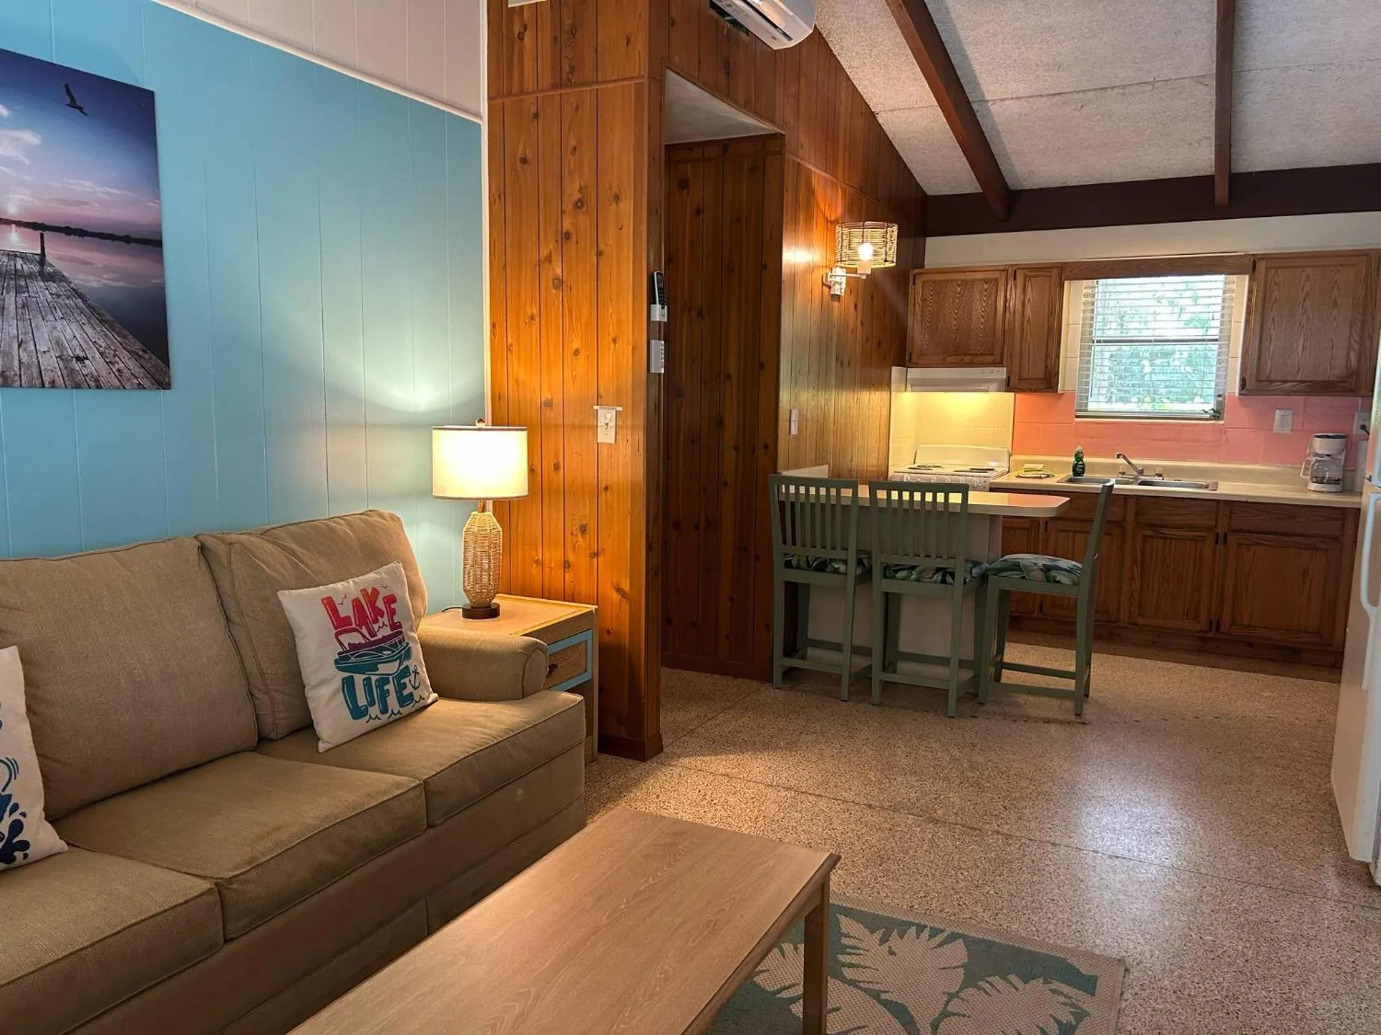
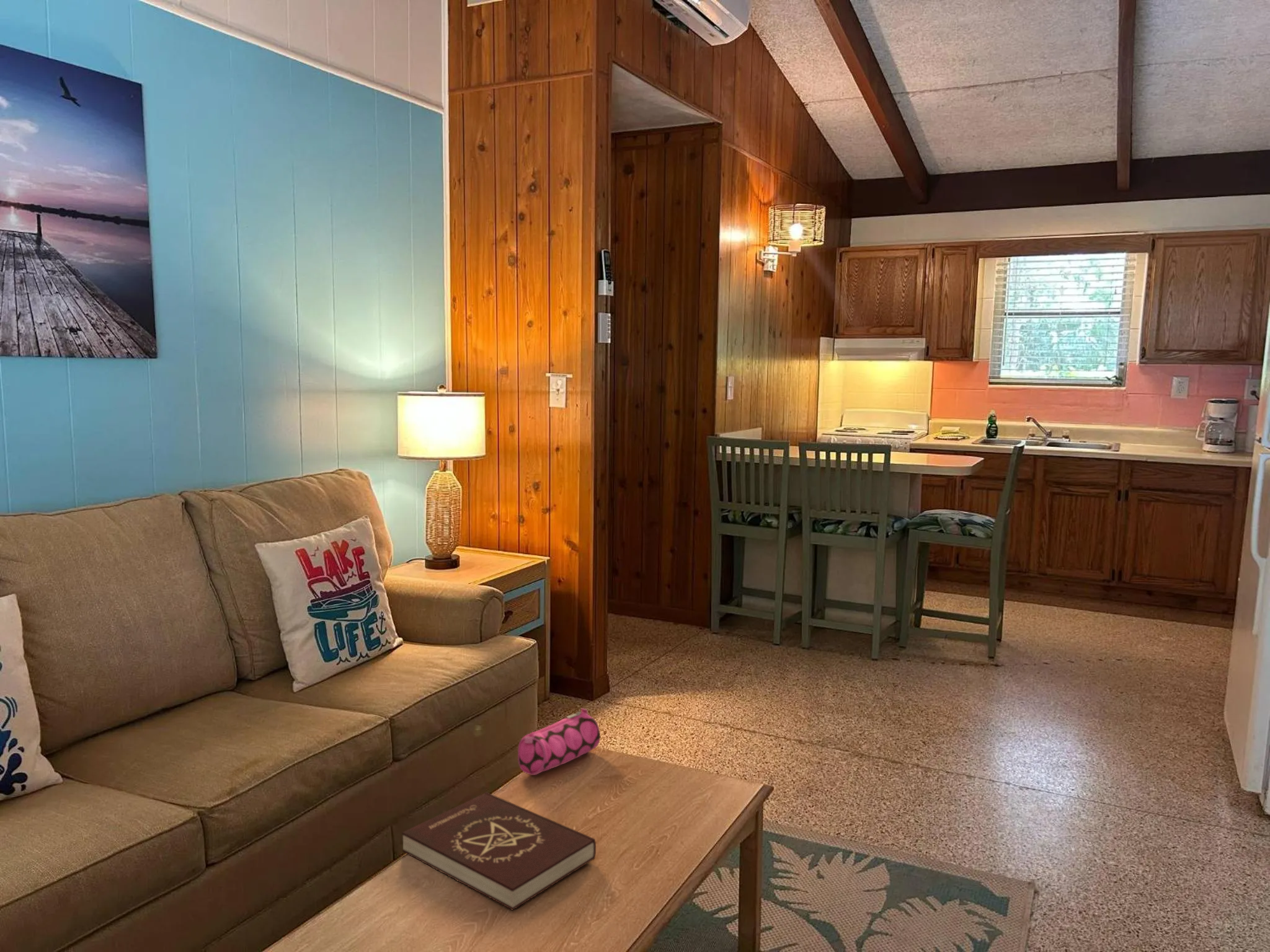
+ pencil case [517,708,601,776]
+ book [402,791,597,911]
